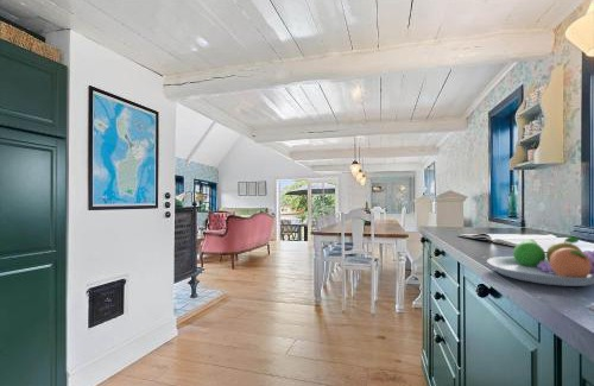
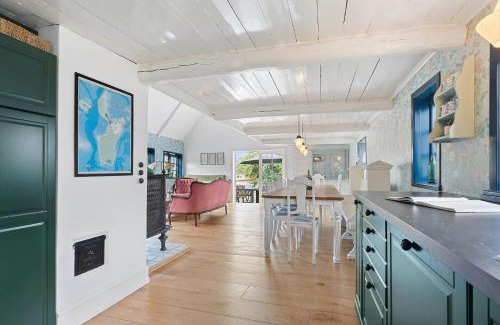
- fruit bowl [486,235,594,287]
